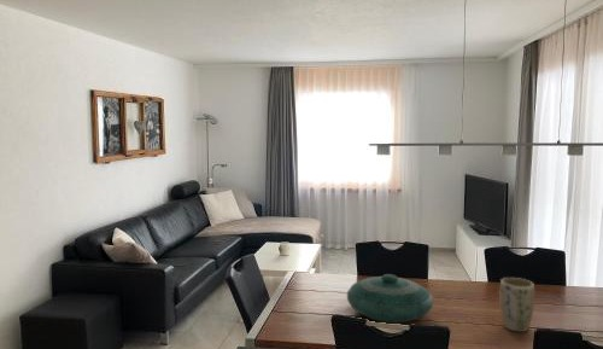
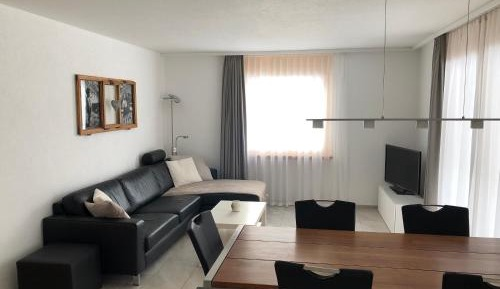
- decorative bowl [346,273,434,325]
- plant pot [498,277,535,333]
